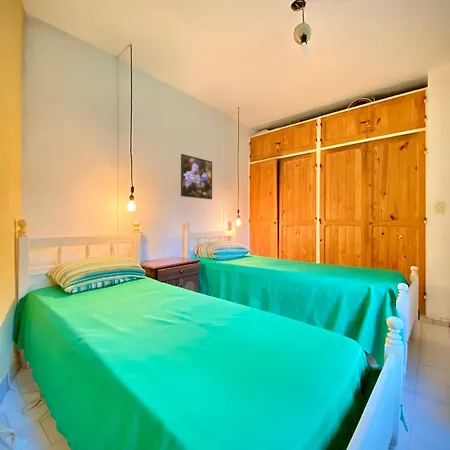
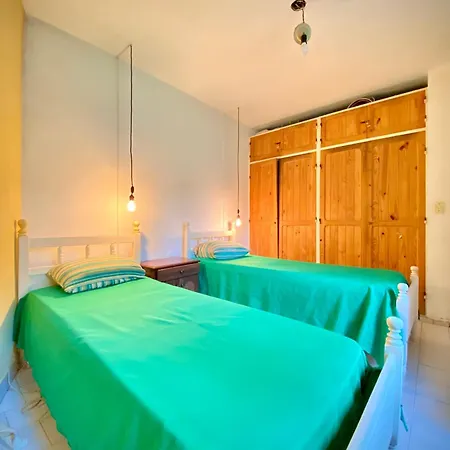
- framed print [180,153,213,200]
